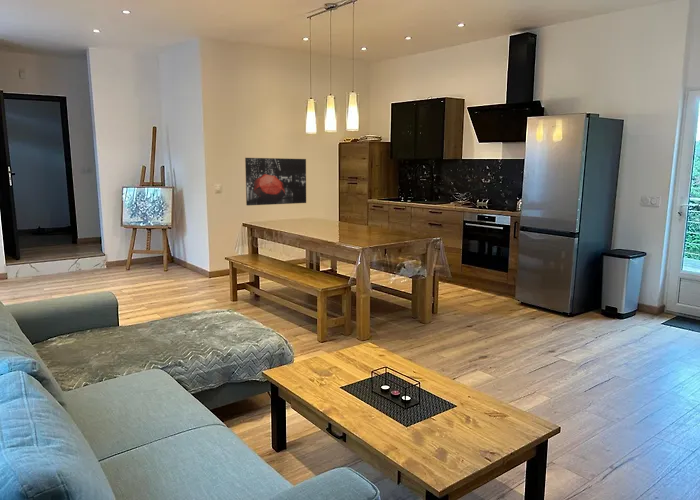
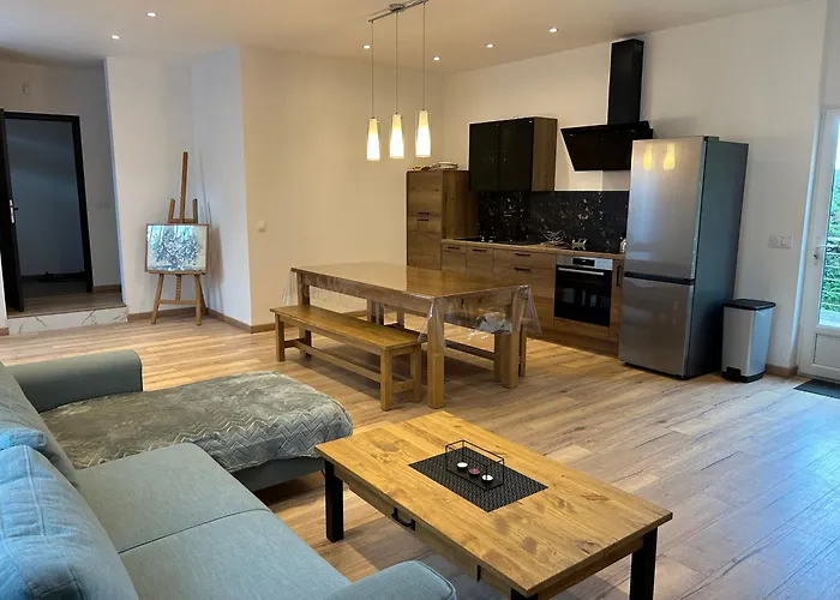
- wall art [244,157,307,206]
